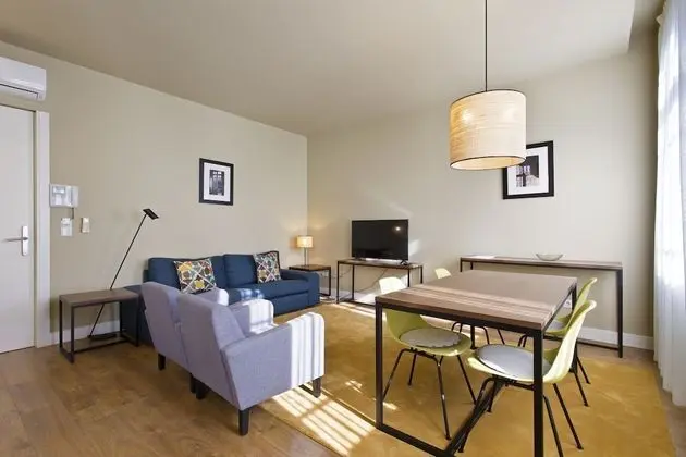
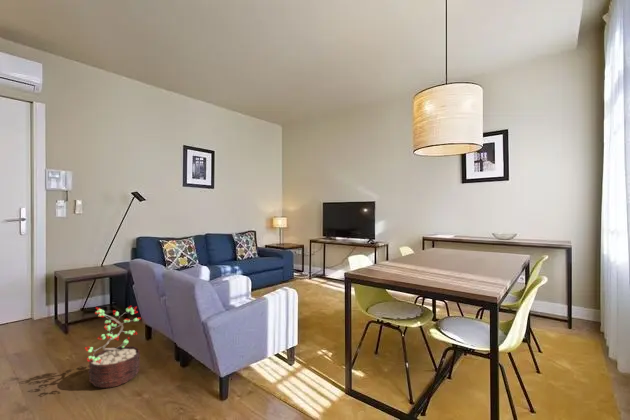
+ decorative plant [84,305,142,389]
